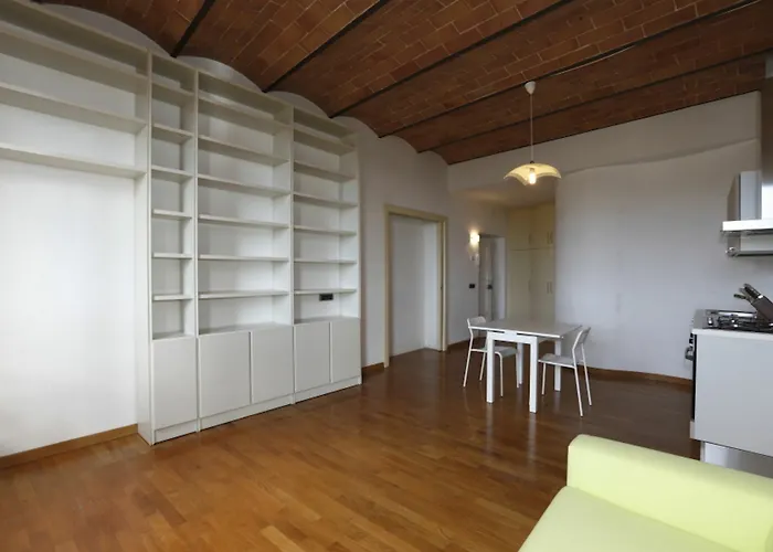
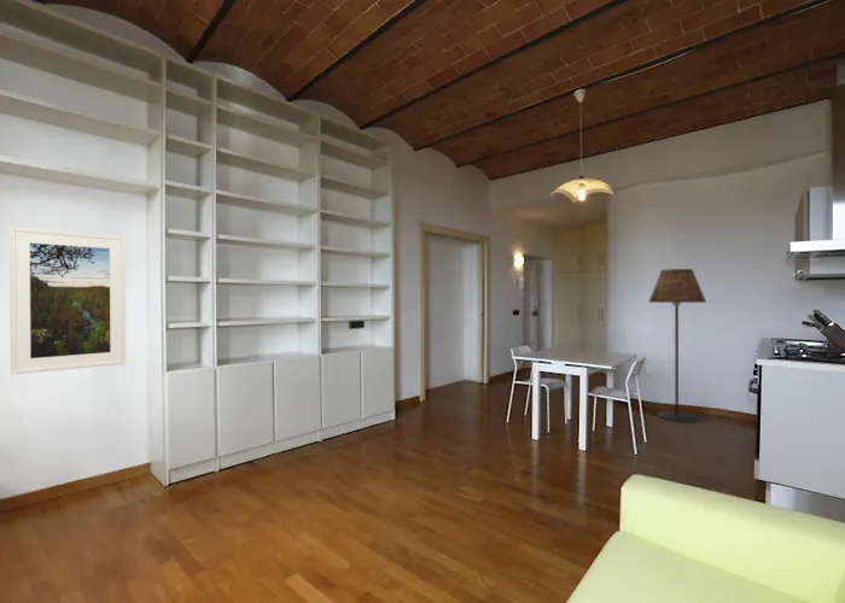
+ floor lamp [647,268,707,423]
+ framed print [8,226,127,376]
